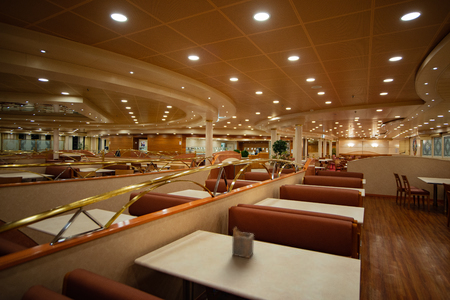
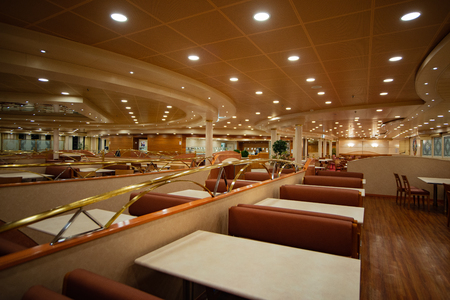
- napkin holder [231,226,255,259]
